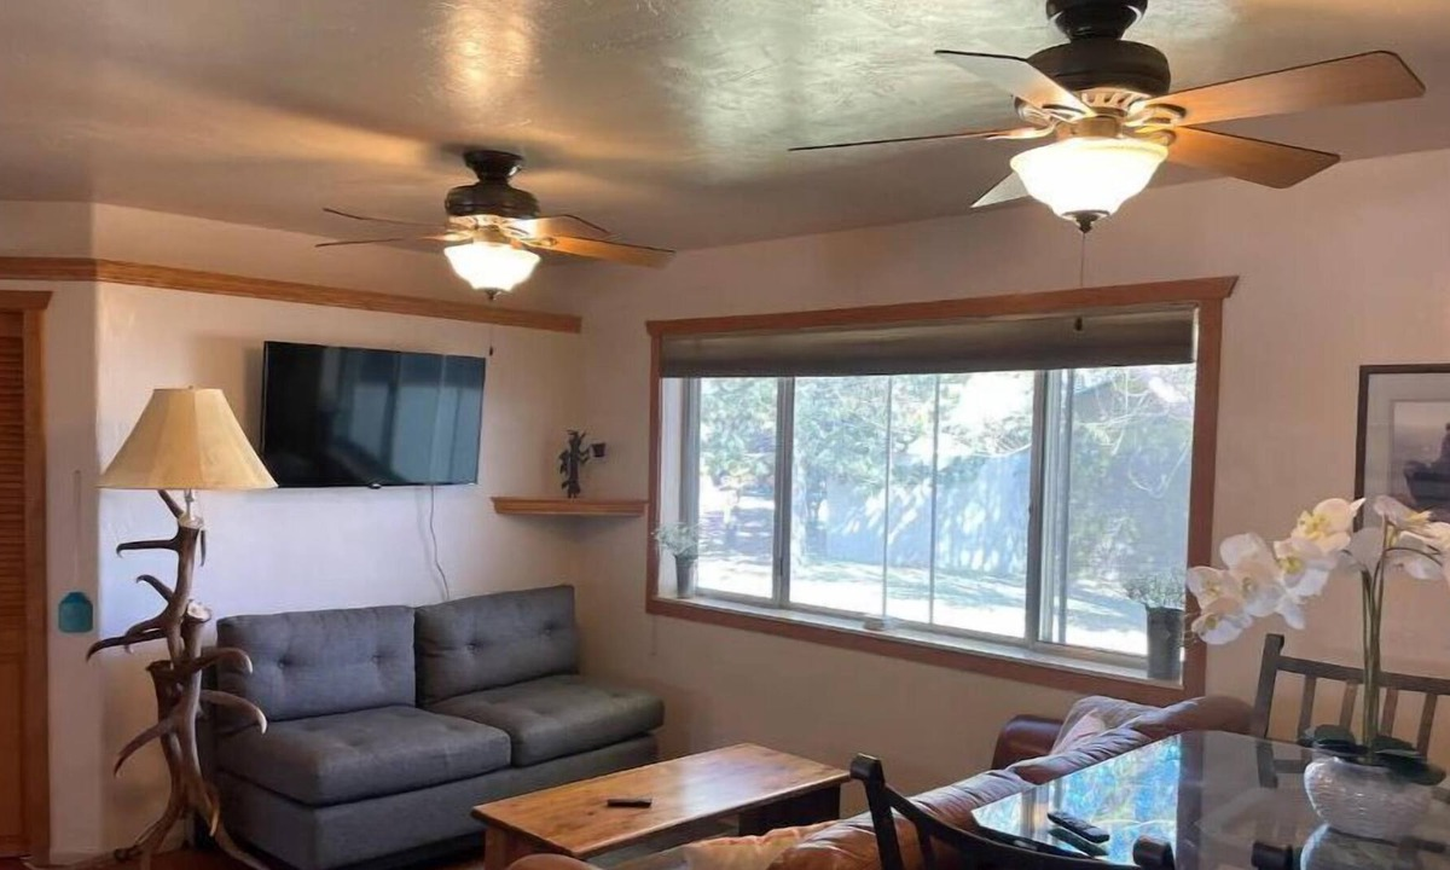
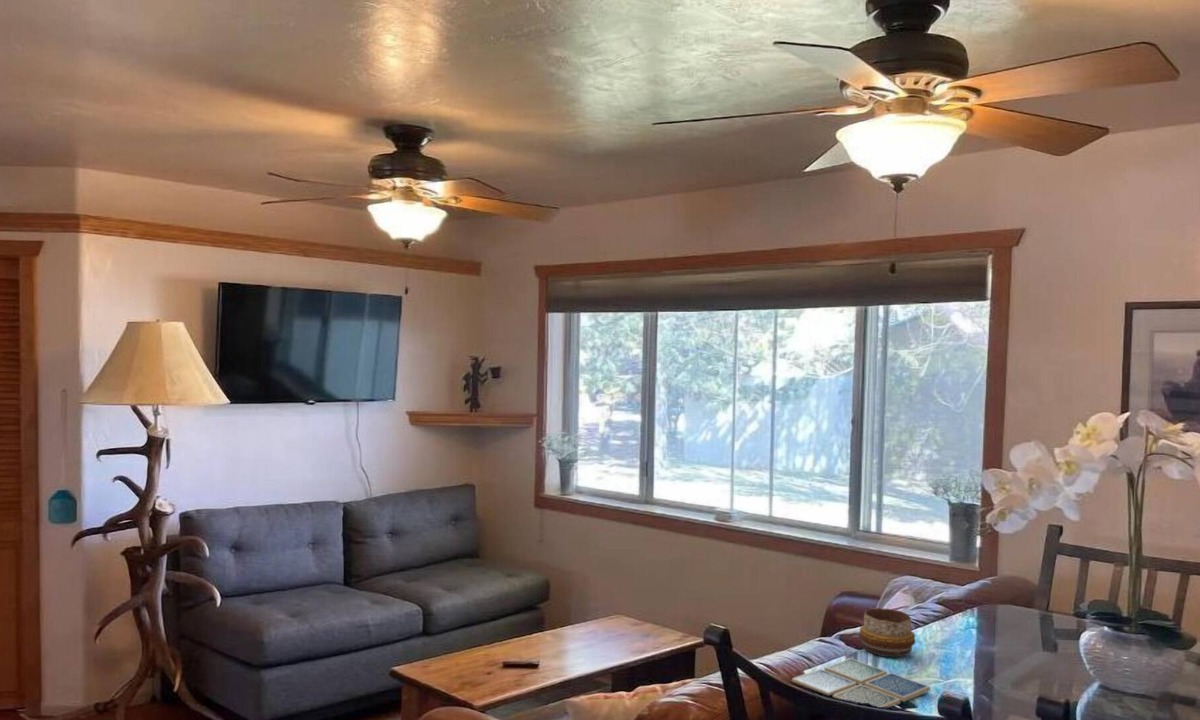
+ drink coaster [791,657,931,709]
+ decorative bowl [858,607,916,658]
